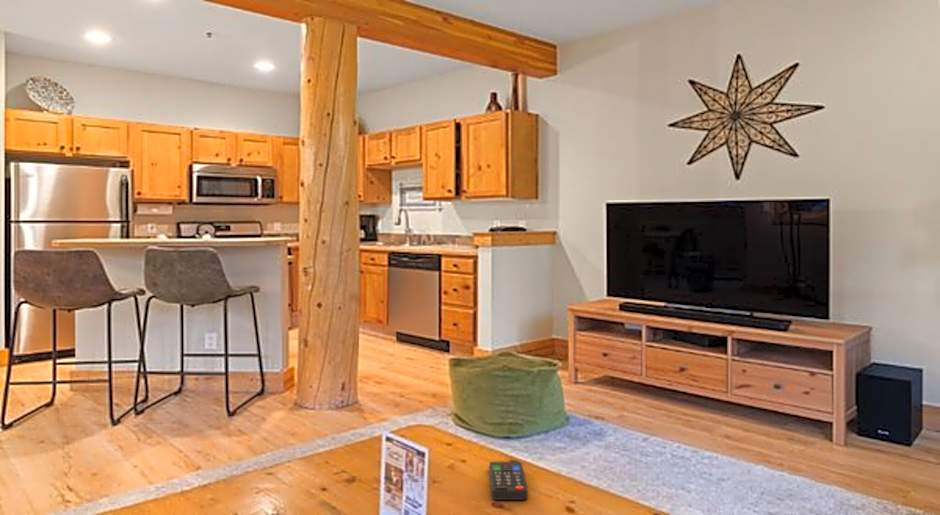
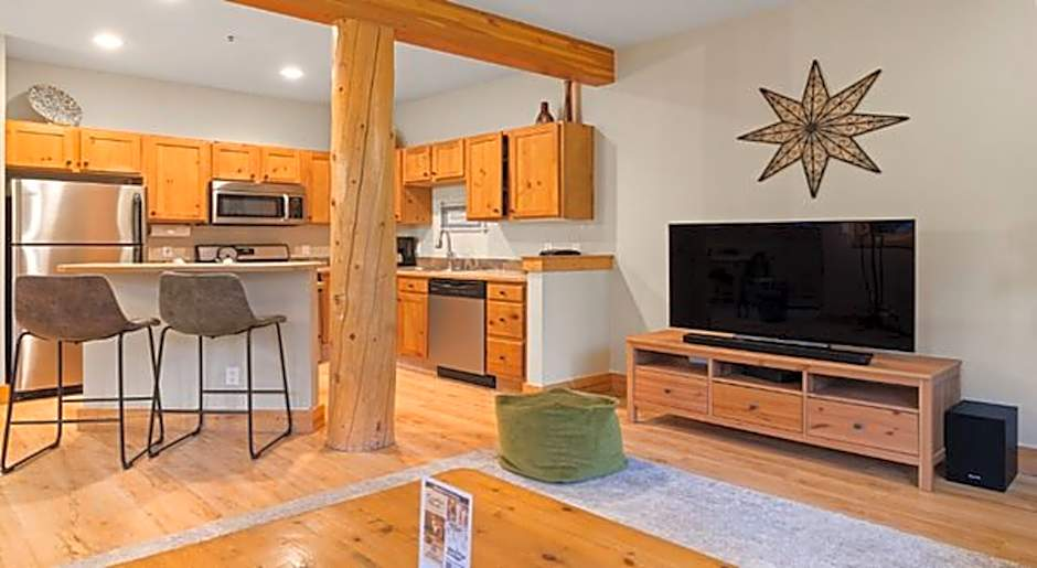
- remote control [488,461,529,501]
